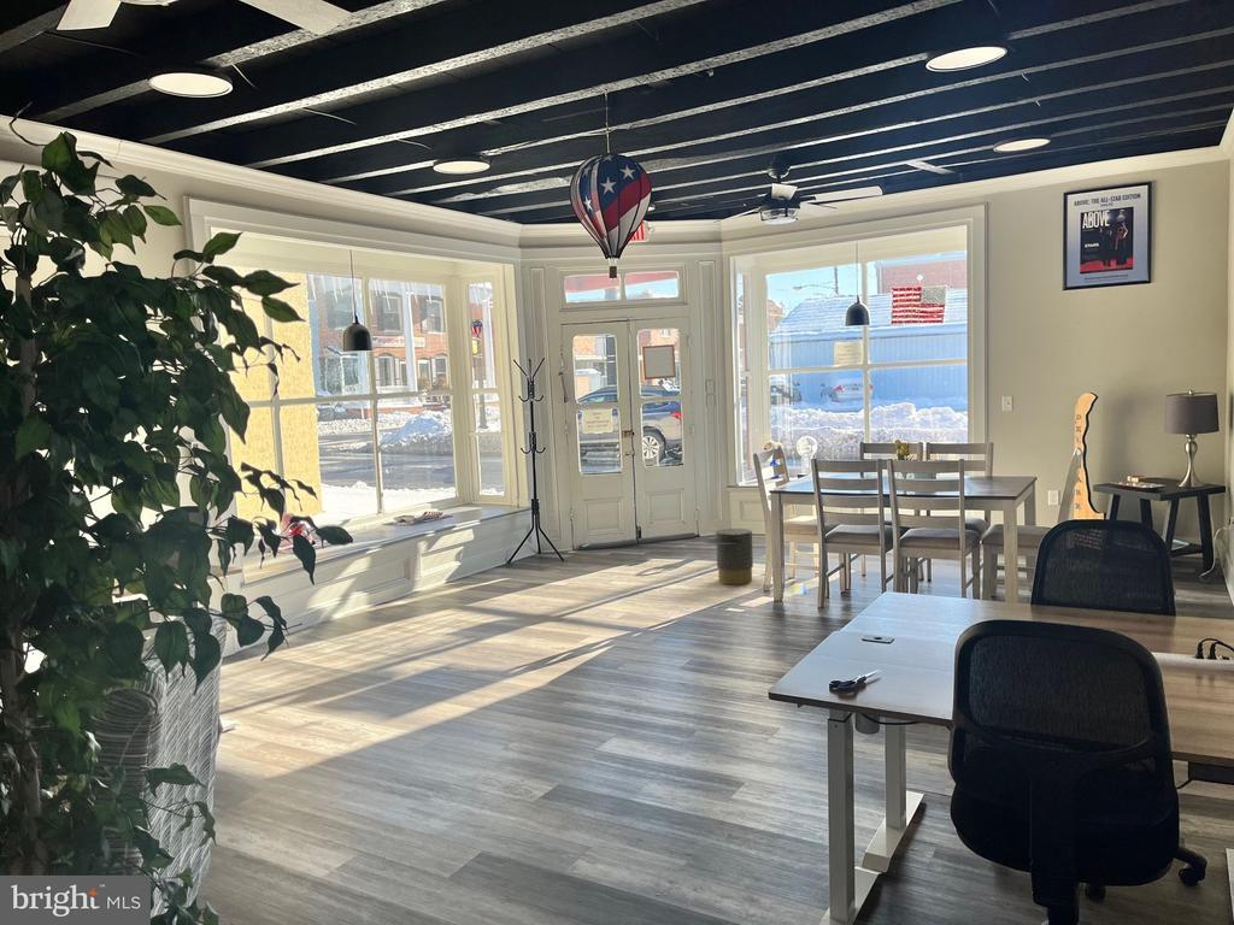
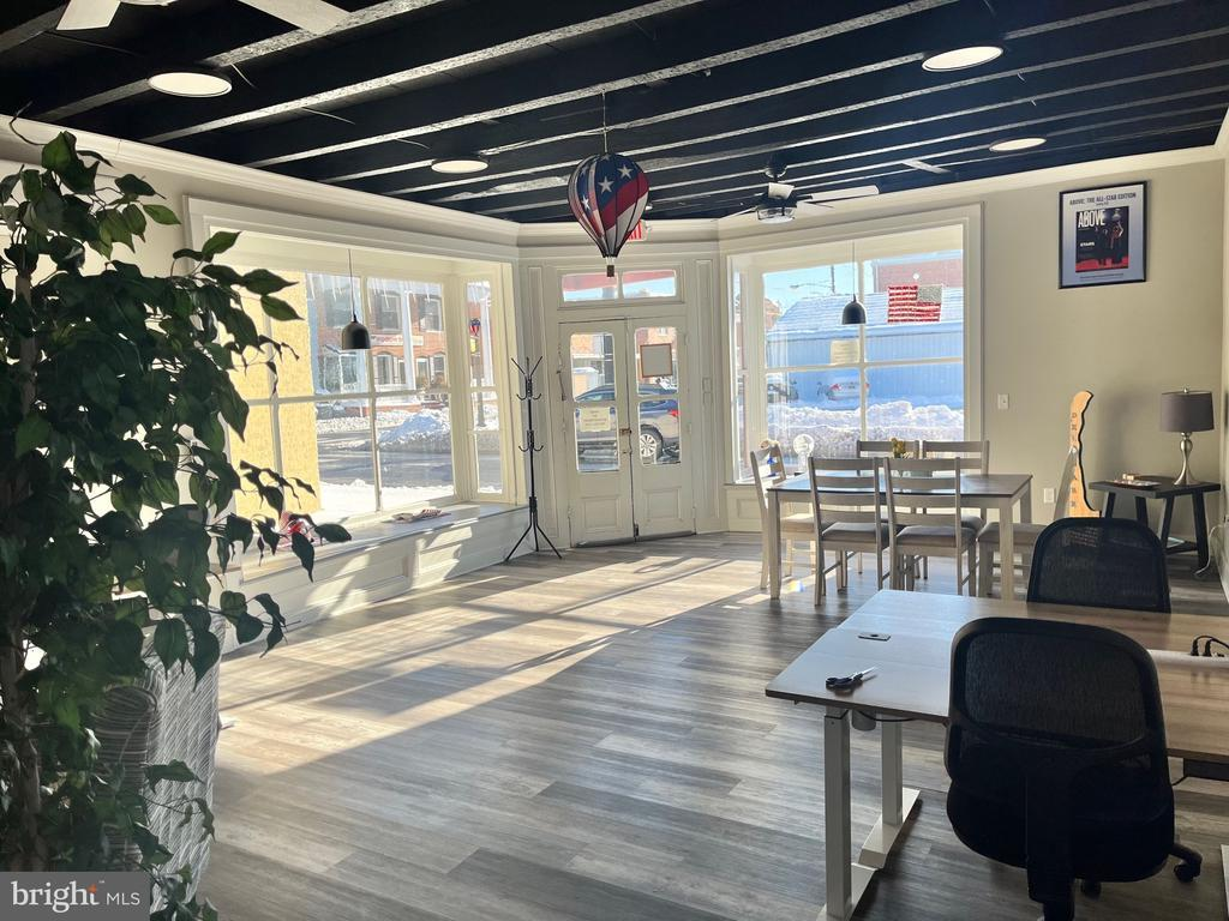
- trash can [704,528,754,587]
